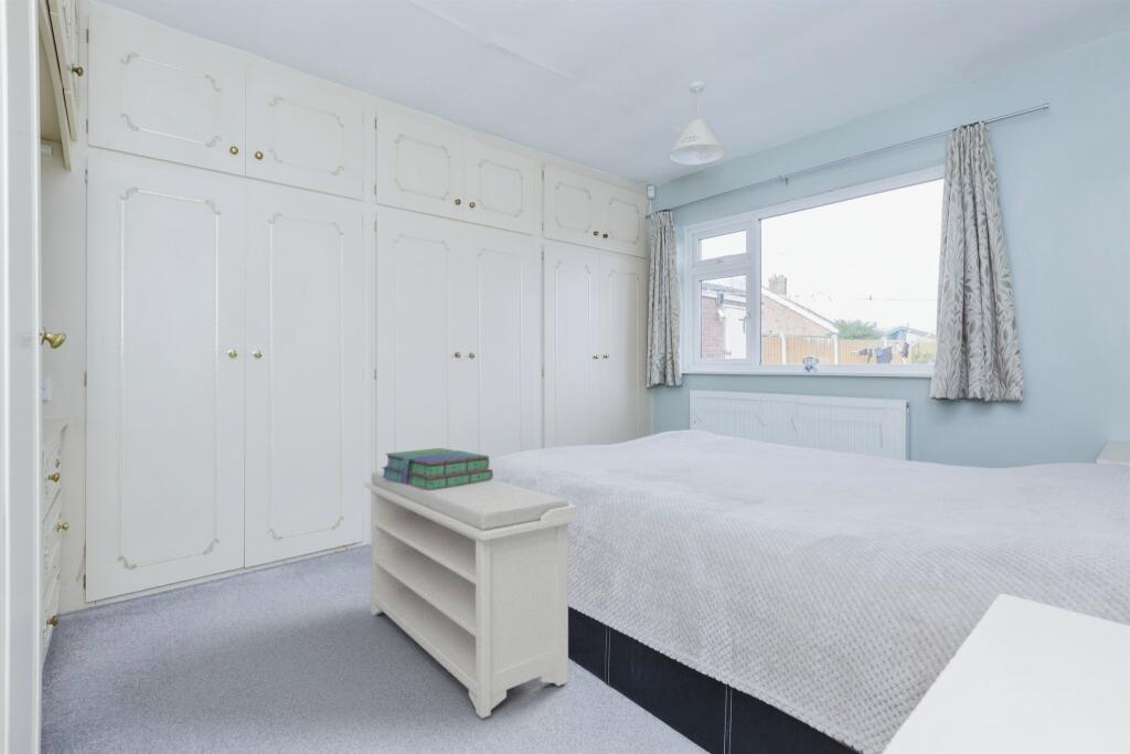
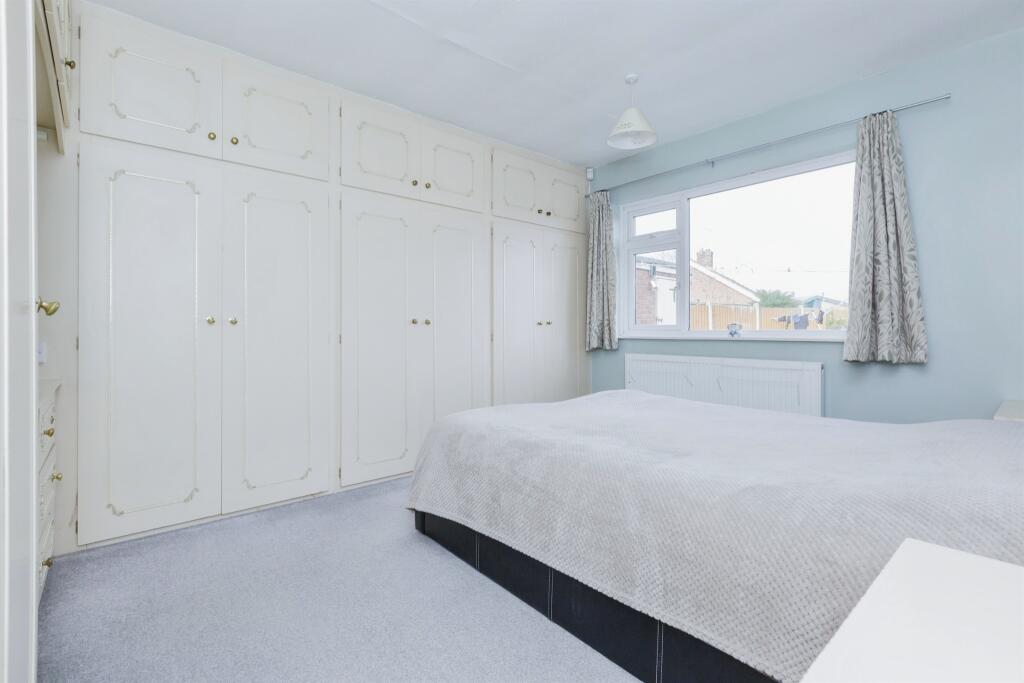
- bench [364,470,579,720]
- stack of books [381,447,494,490]
